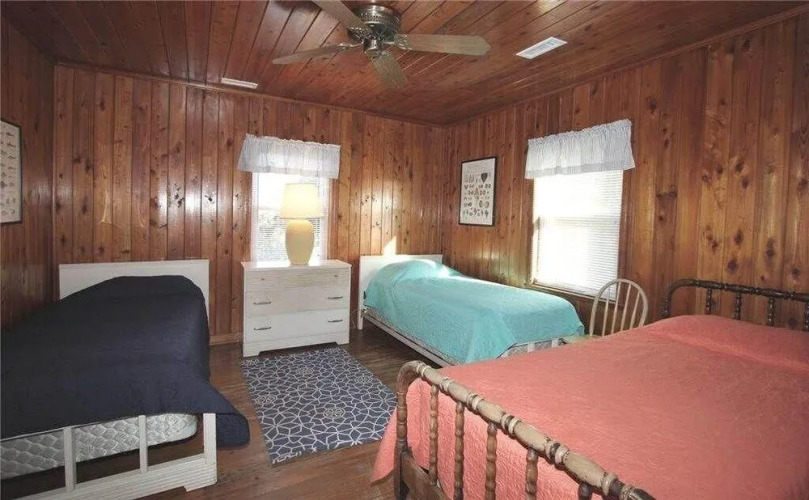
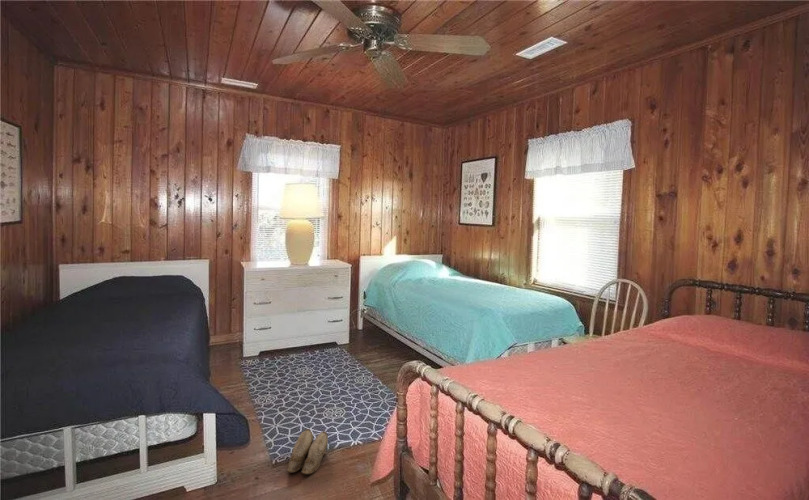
+ slippers [286,428,329,475]
